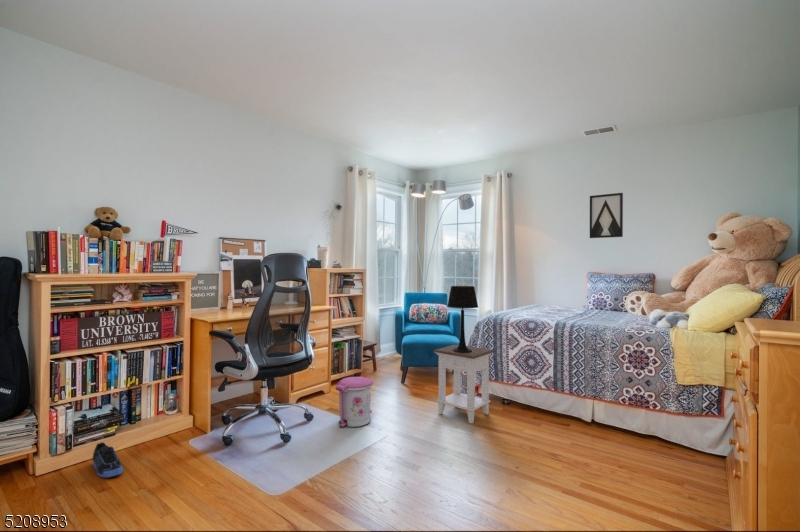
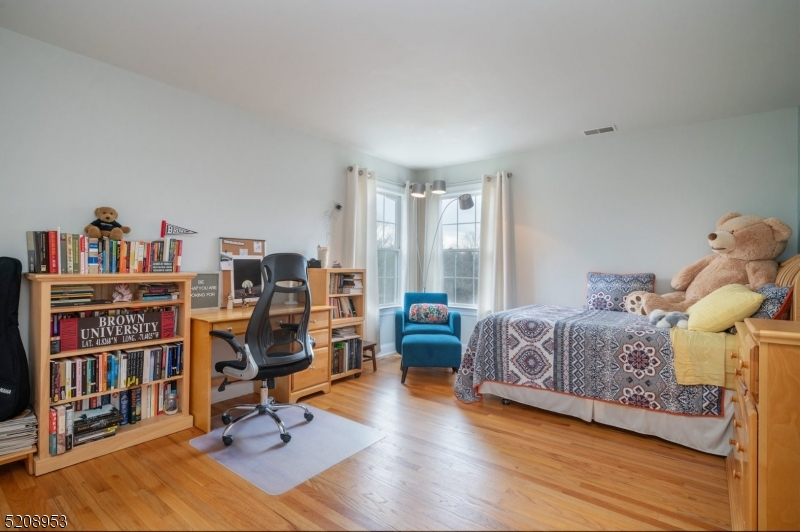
- sneaker [92,441,124,478]
- trash can [335,376,374,429]
- wall art [589,192,624,239]
- nightstand [432,343,495,424]
- table lamp [446,285,479,353]
